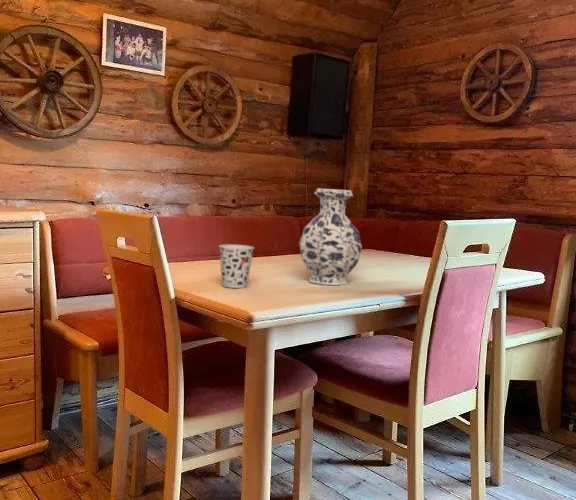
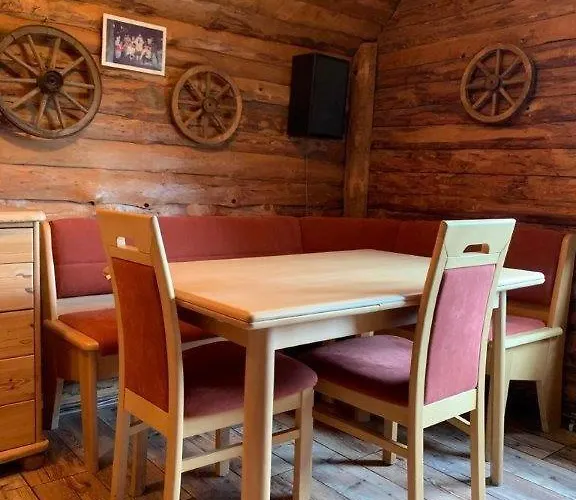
- vase [298,187,363,286]
- cup [218,244,255,289]
